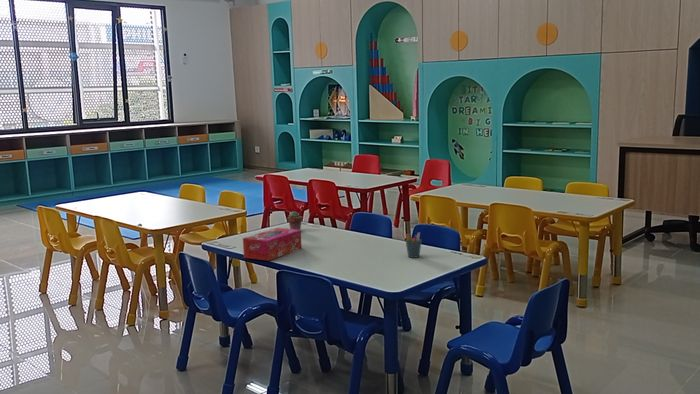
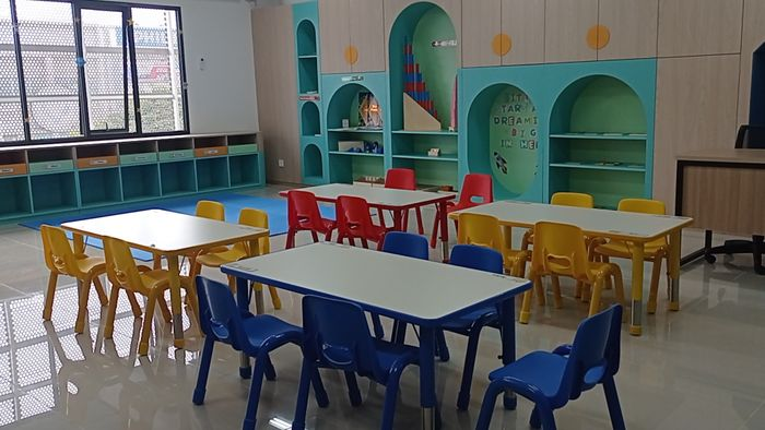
- potted succulent [286,210,304,230]
- pen holder [405,232,423,259]
- tissue box [242,227,303,262]
